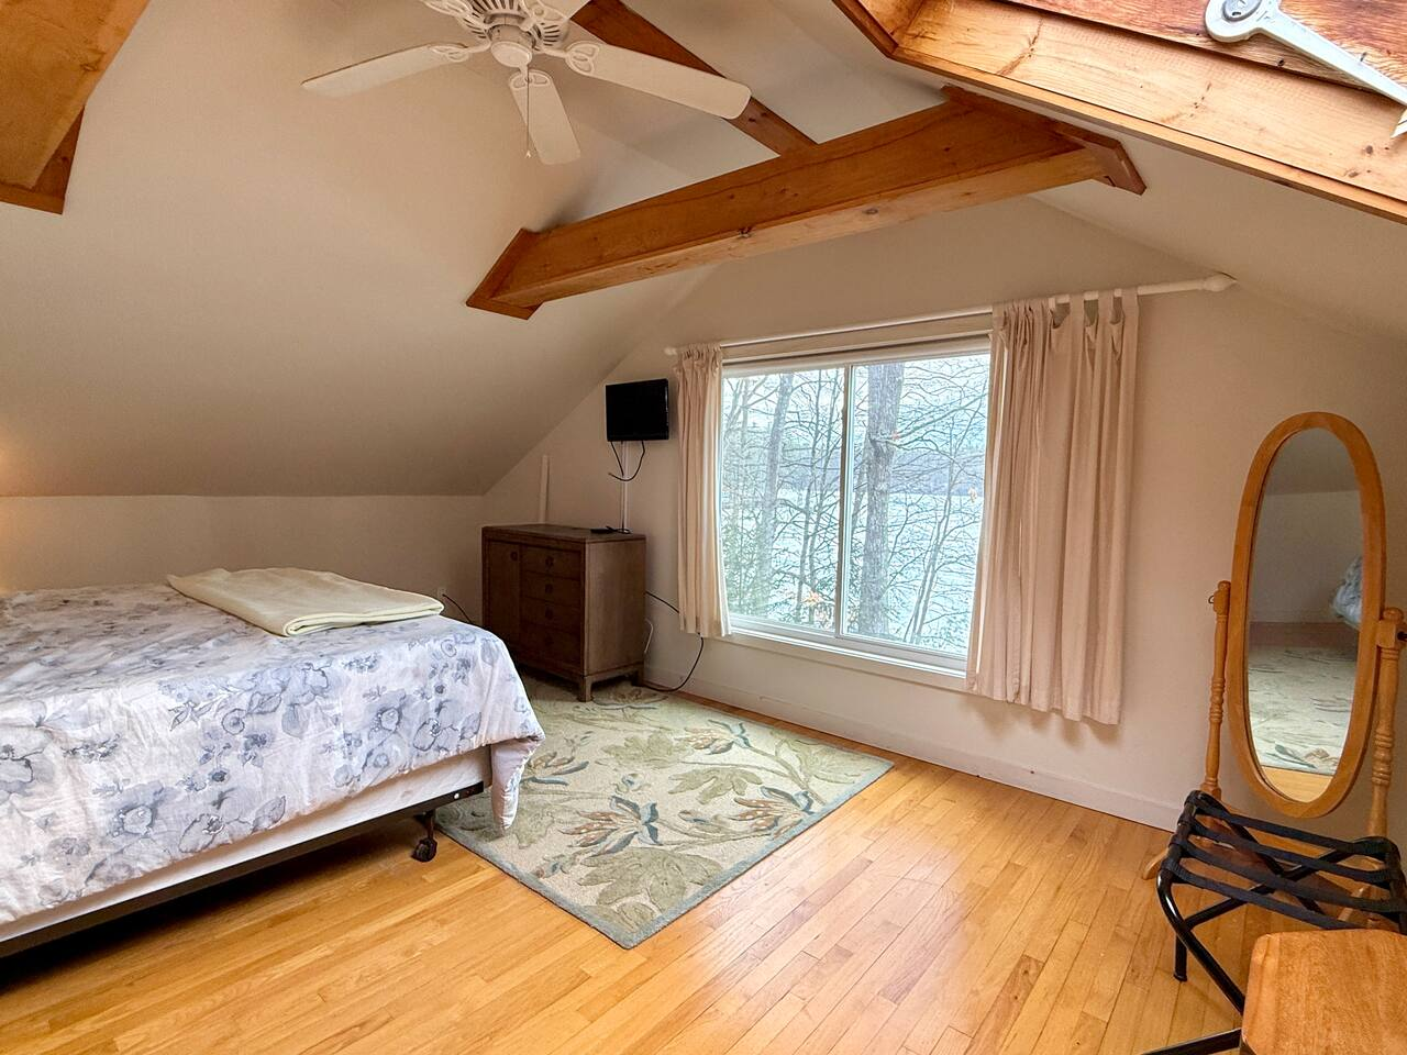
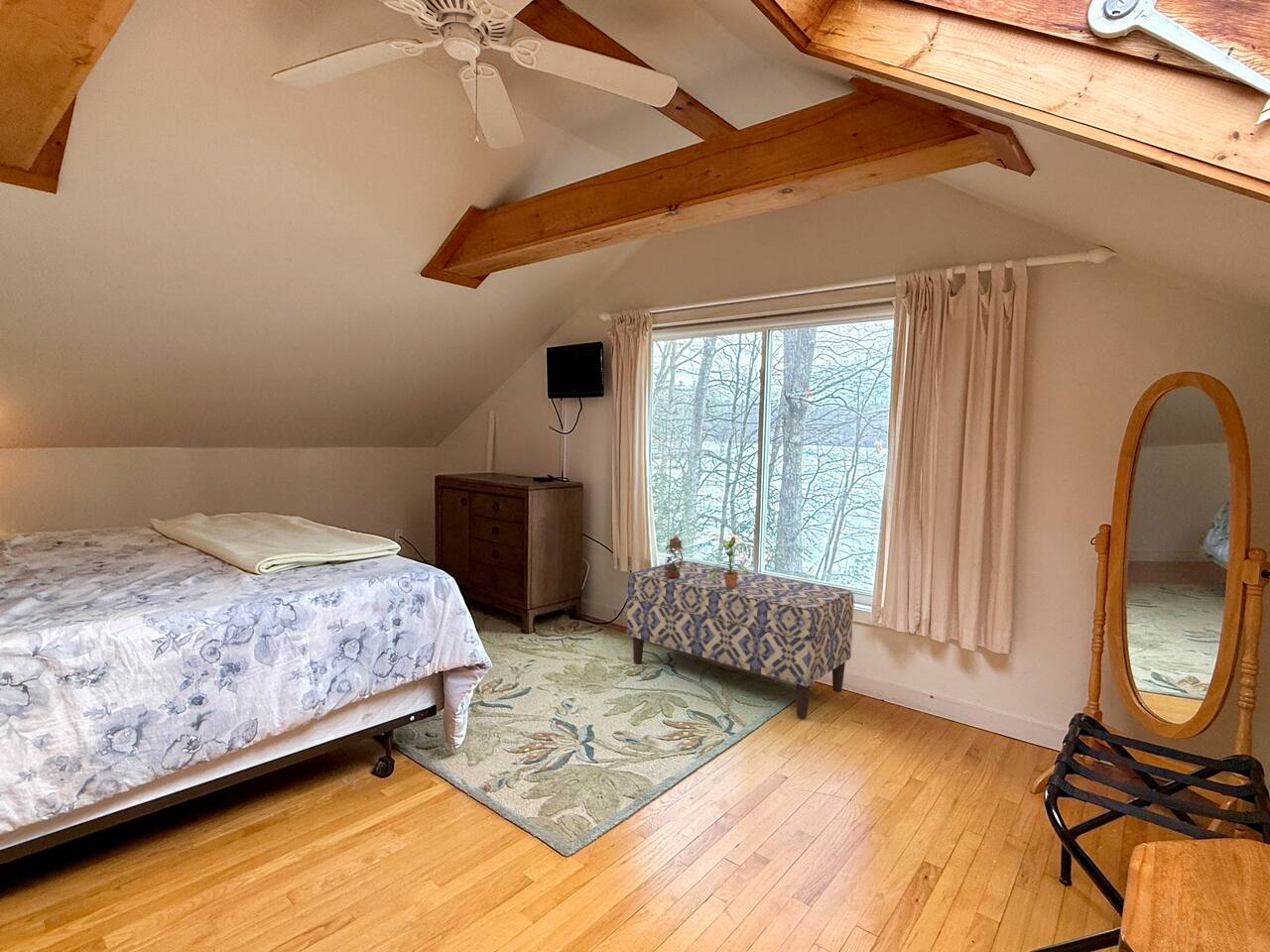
+ bench [626,560,854,719]
+ potted plant [709,535,749,588]
+ lantern [664,520,684,578]
